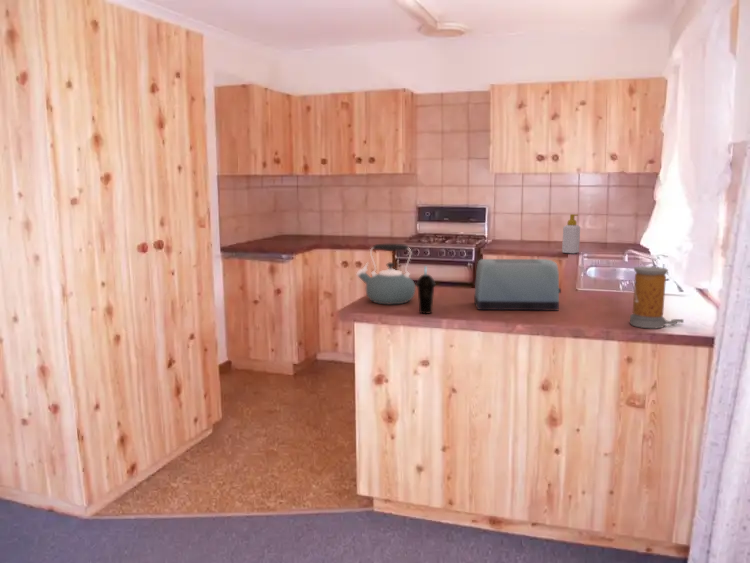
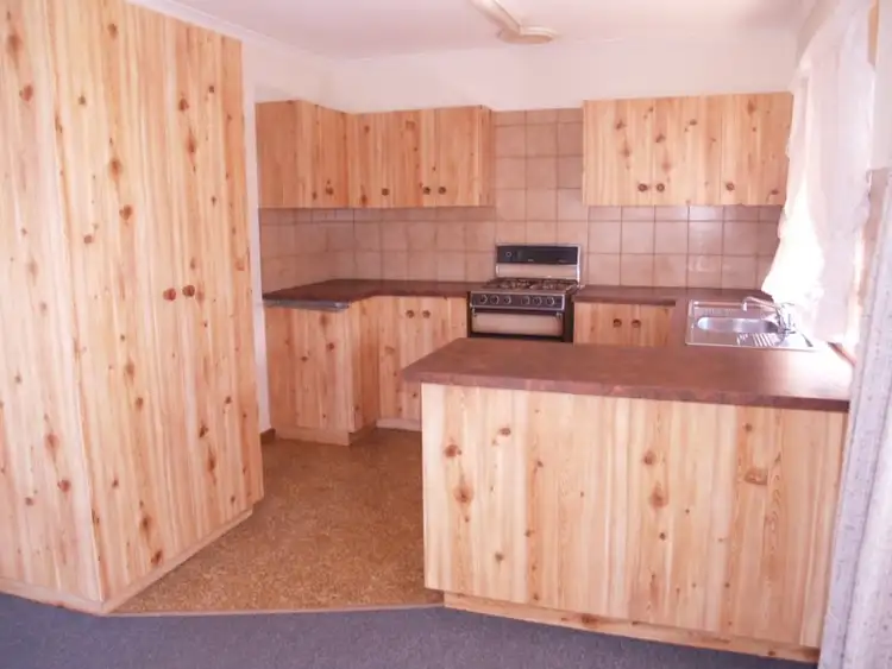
- toaster [473,258,562,311]
- soap bottle [561,213,581,255]
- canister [629,265,685,329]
- kettle [355,243,416,305]
- cup [415,265,437,315]
